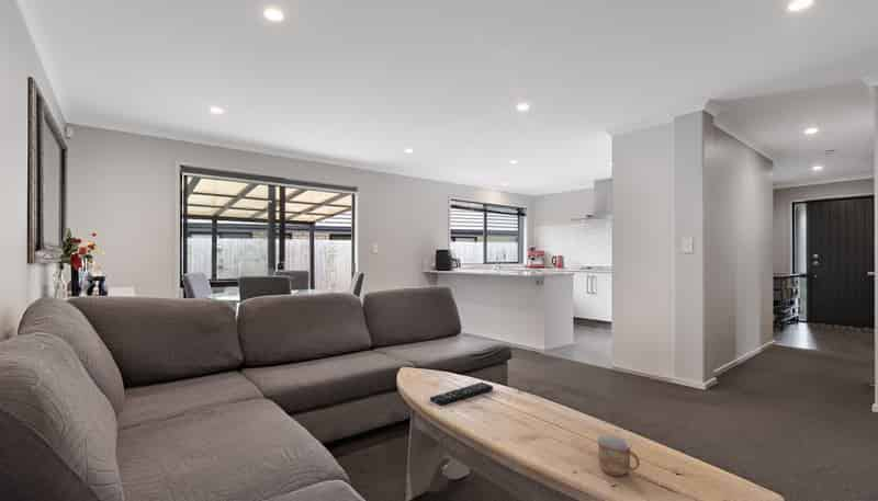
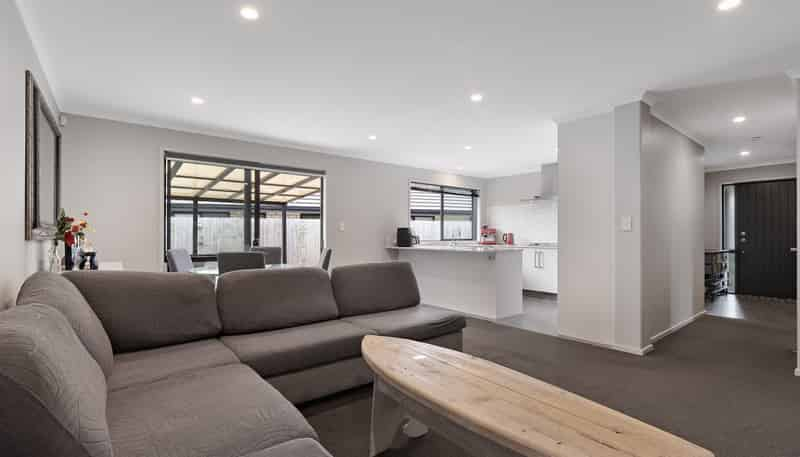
- mug [596,434,641,477]
- remote control [429,382,494,407]
